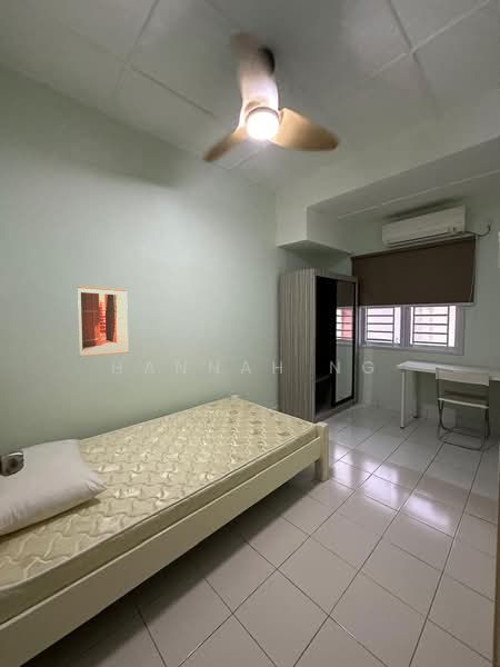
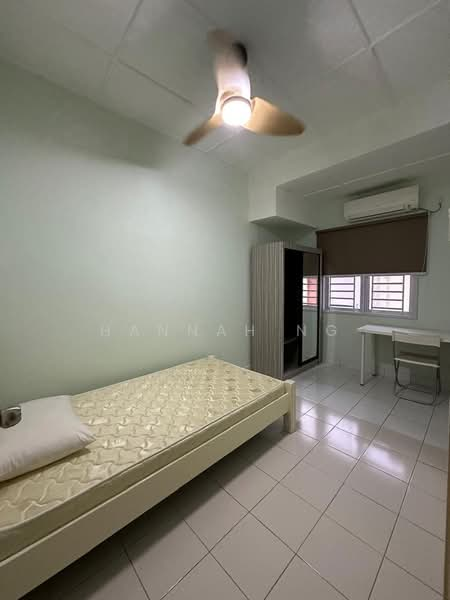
- wall art [77,285,129,358]
